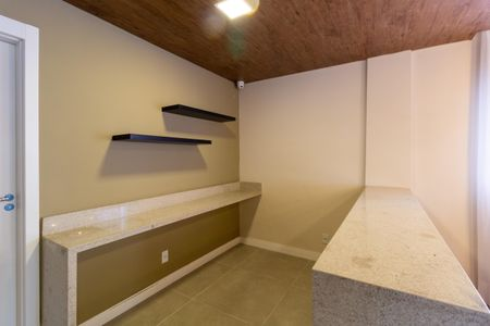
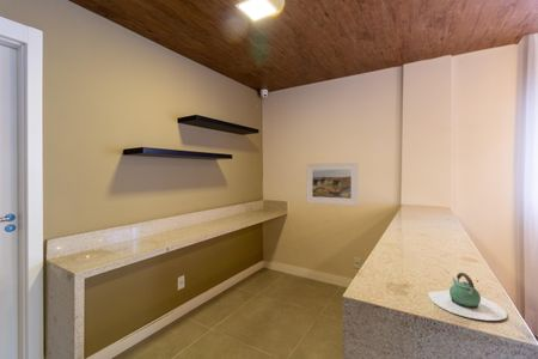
+ teapot [427,272,508,322]
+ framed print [306,162,360,207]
